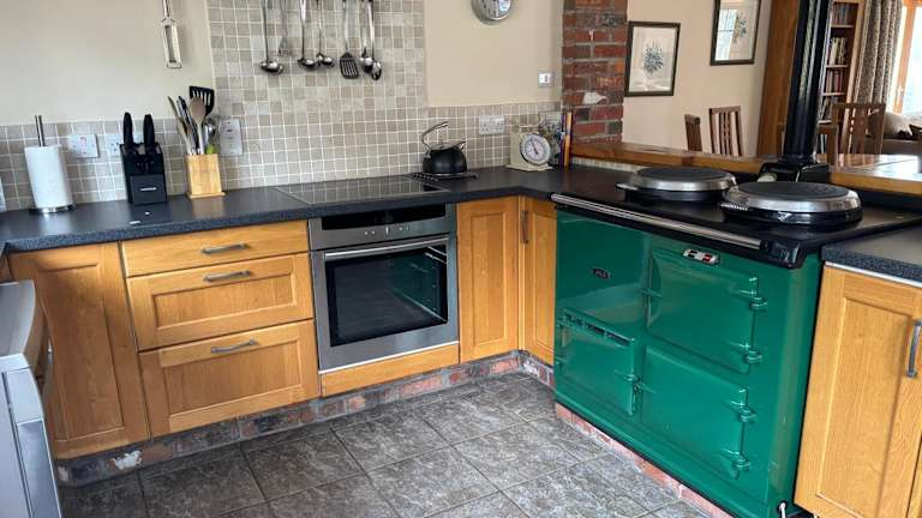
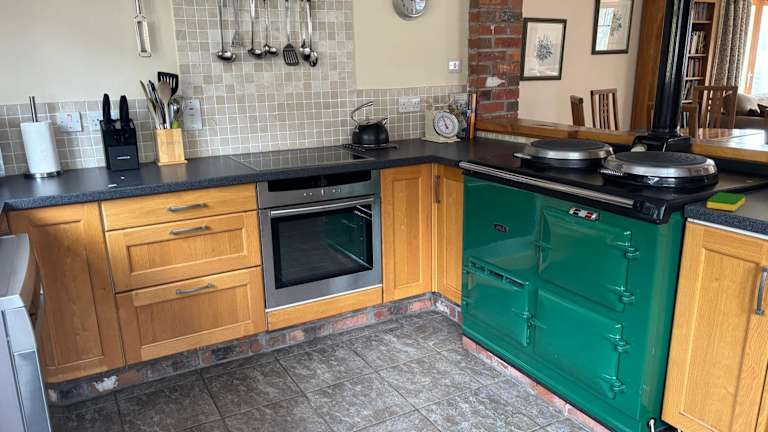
+ dish sponge [706,191,746,212]
